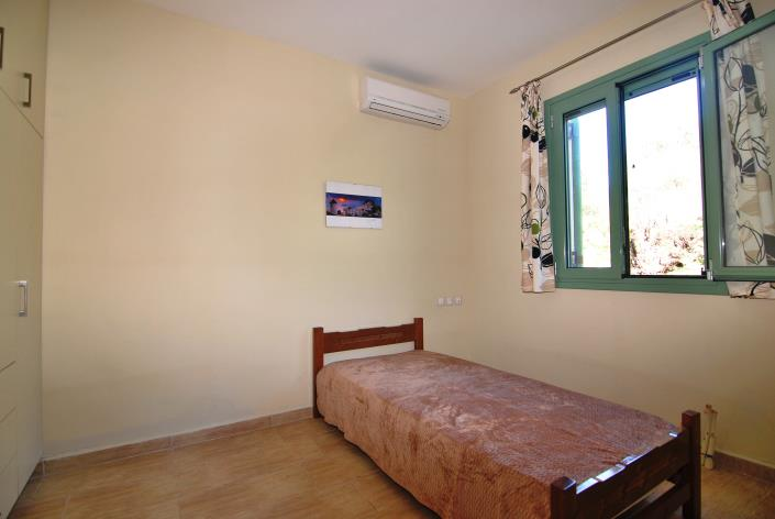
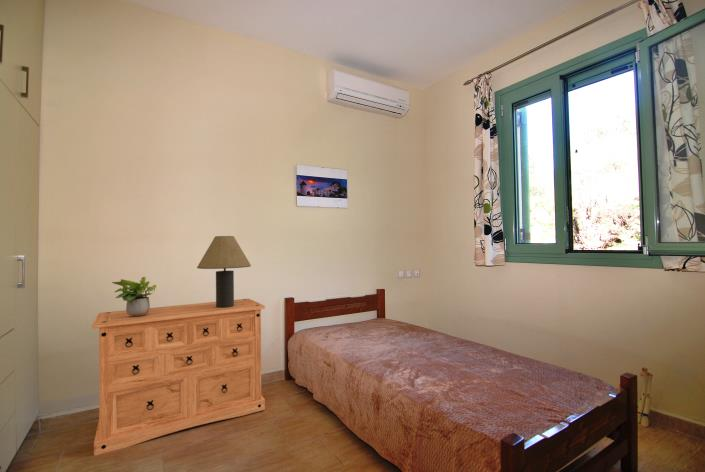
+ table lamp [196,235,252,308]
+ potted plant [111,276,157,317]
+ dresser [91,298,266,457]
